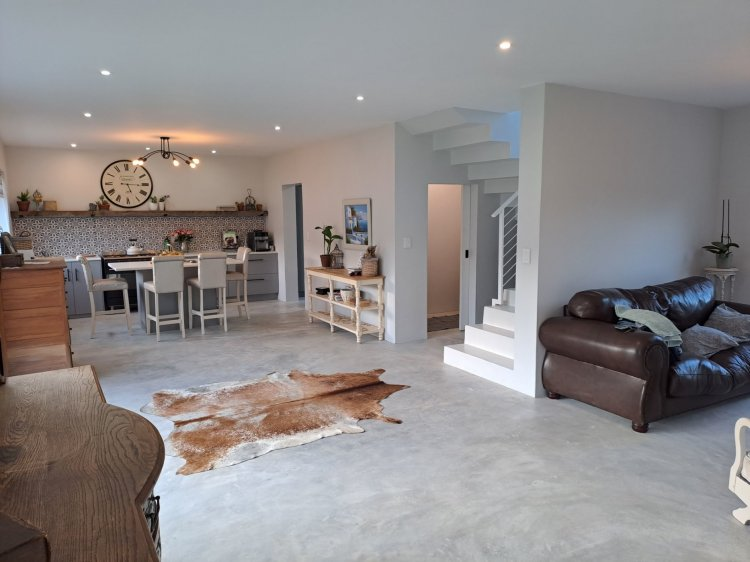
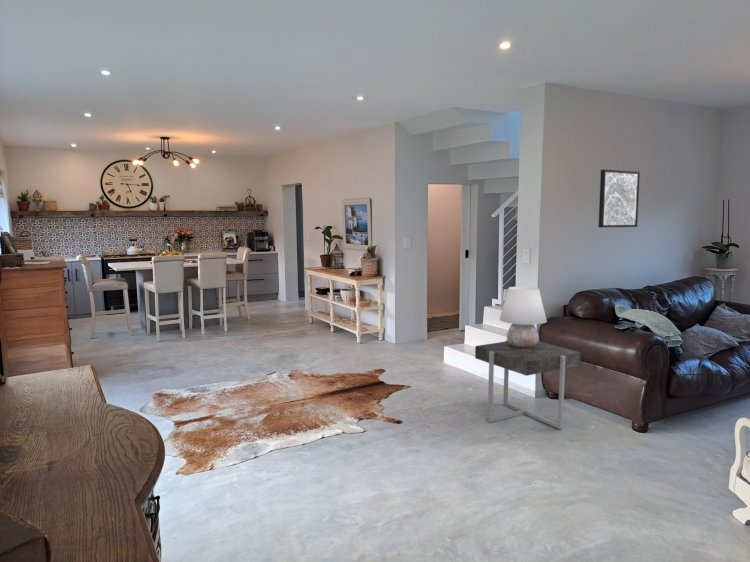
+ wall art [598,169,641,228]
+ table lamp [498,285,548,348]
+ side table [474,340,581,430]
